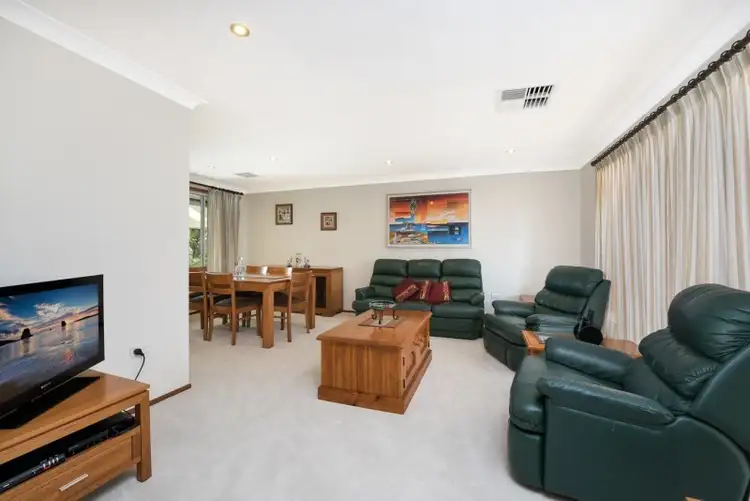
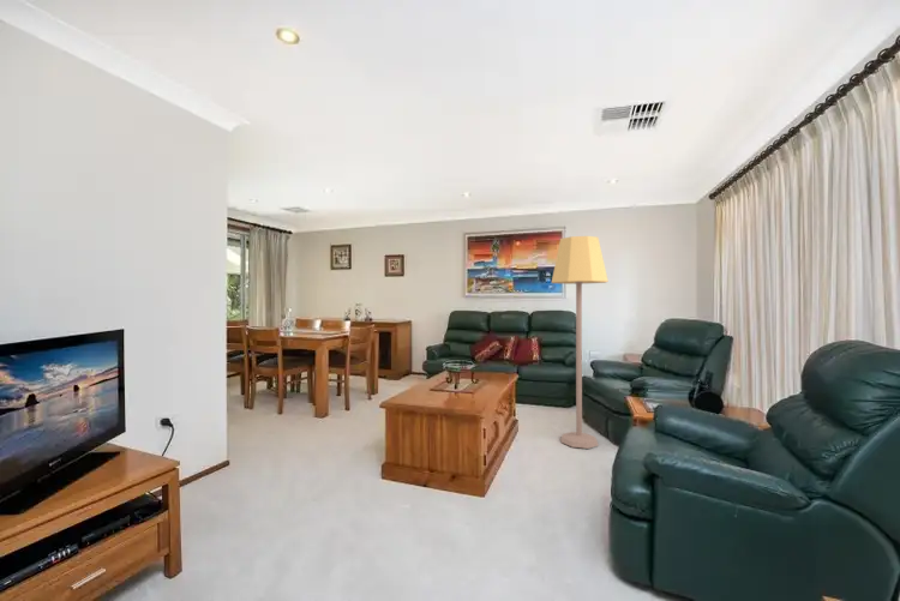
+ lamp [551,235,610,450]
